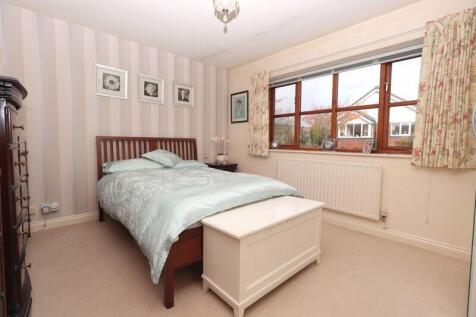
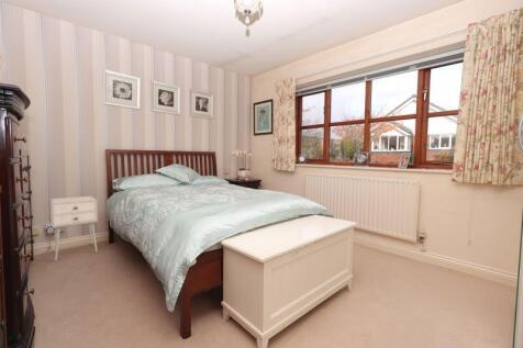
+ nightstand [49,194,99,261]
